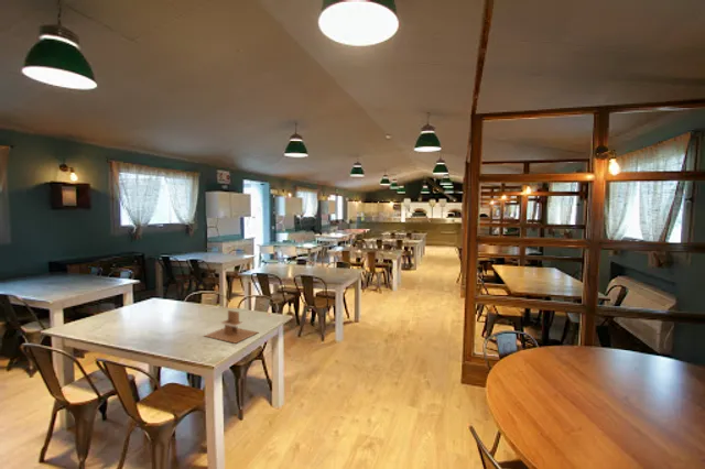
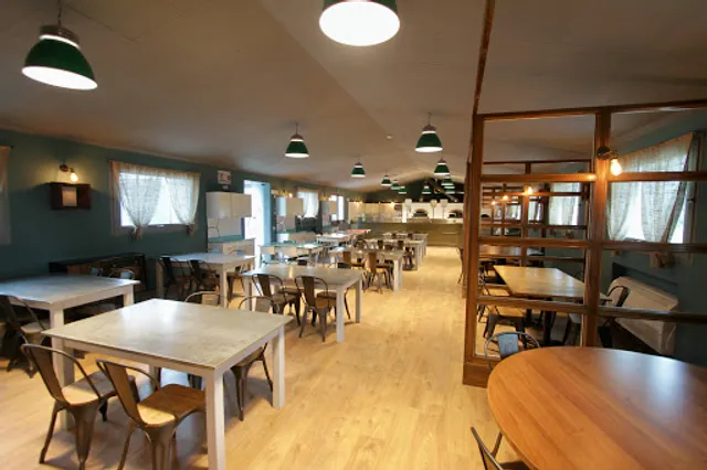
- napkin holder [204,309,259,345]
